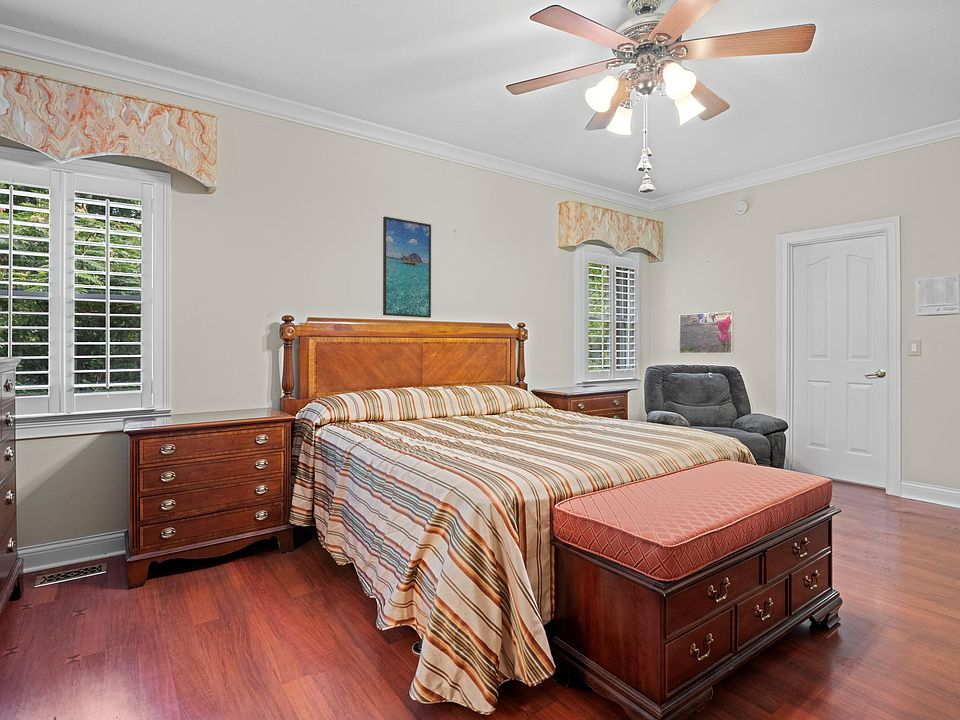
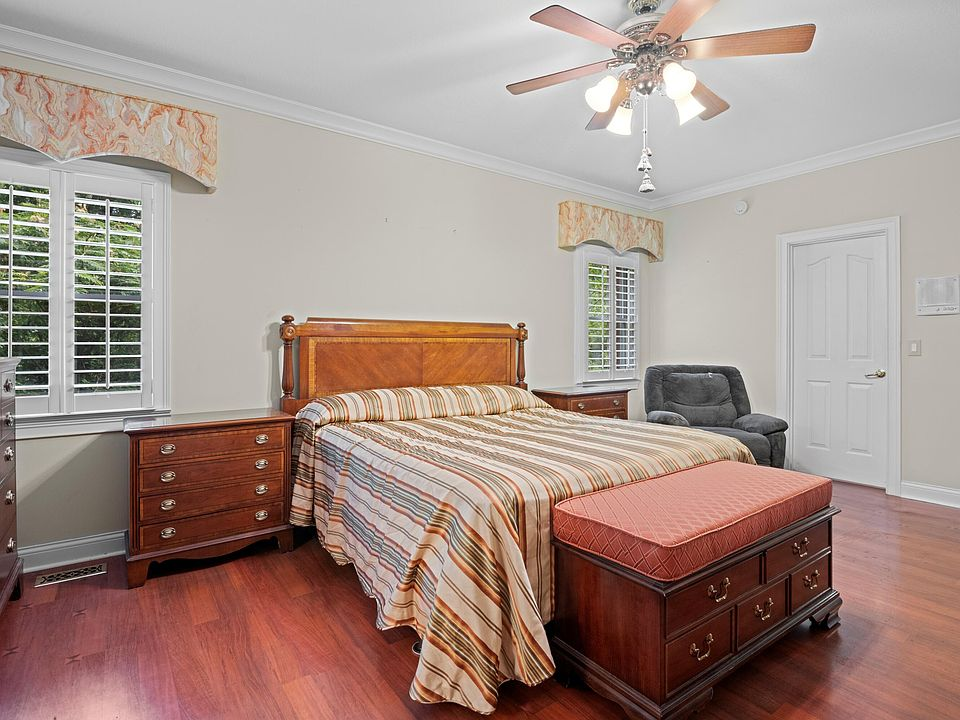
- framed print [678,310,735,354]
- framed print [382,216,432,319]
